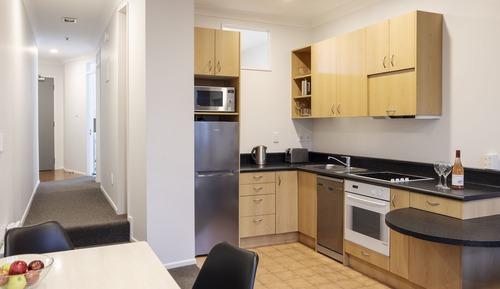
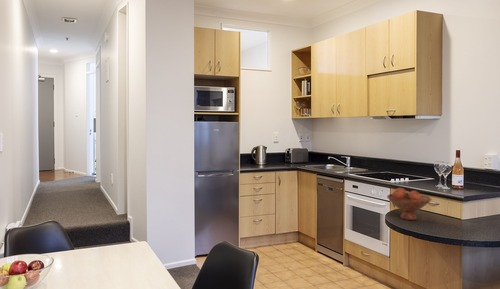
+ fruit bowl [386,187,432,221]
